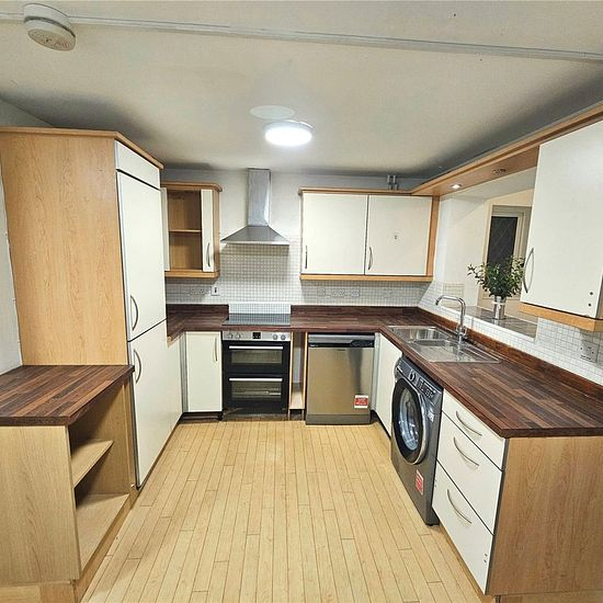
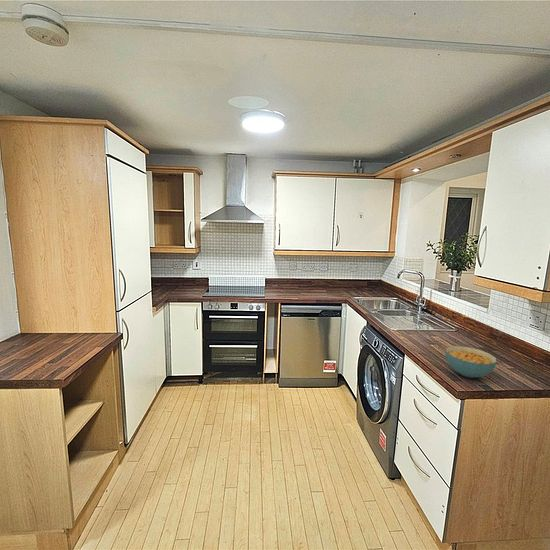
+ cereal bowl [445,345,498,379]
